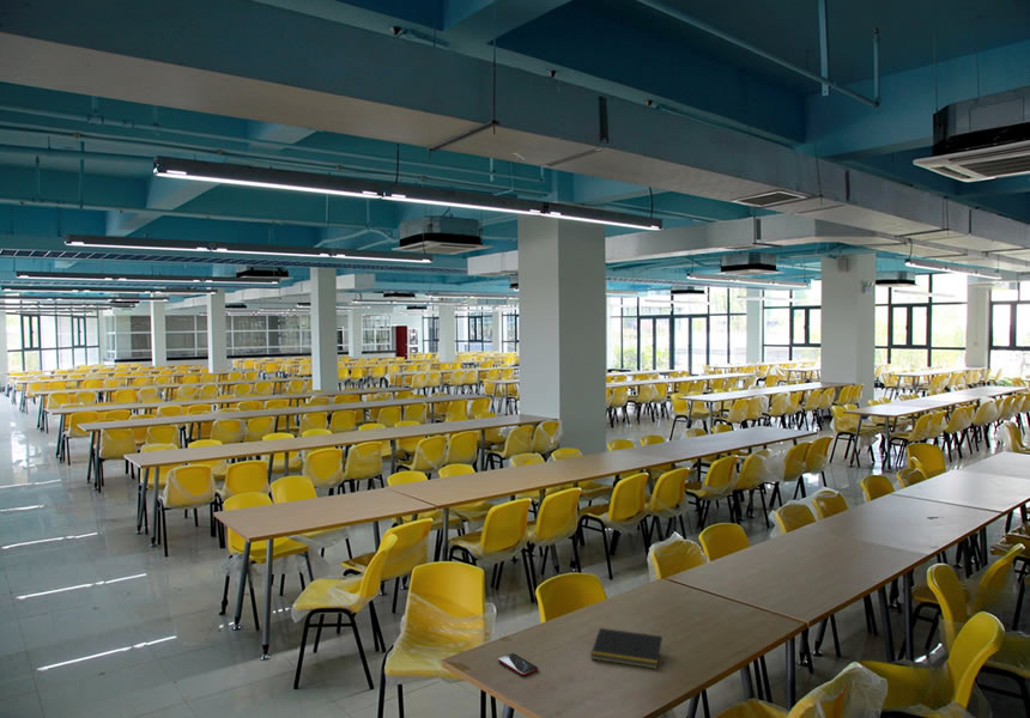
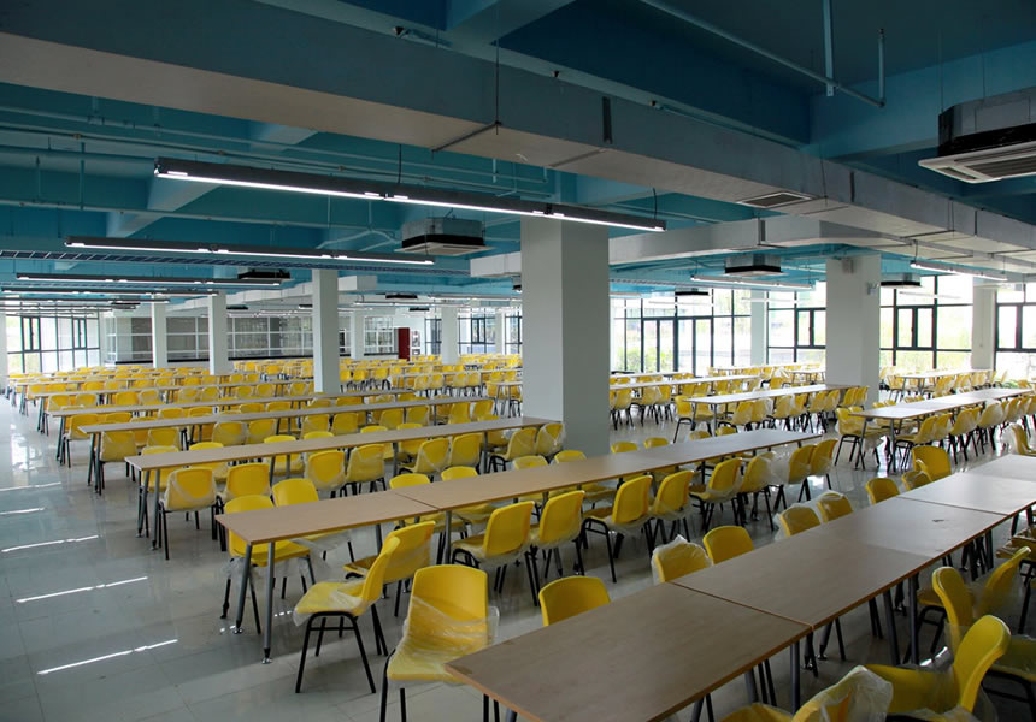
- smartphone [497,652,539,677]
- notepad [589,627,664,670]
